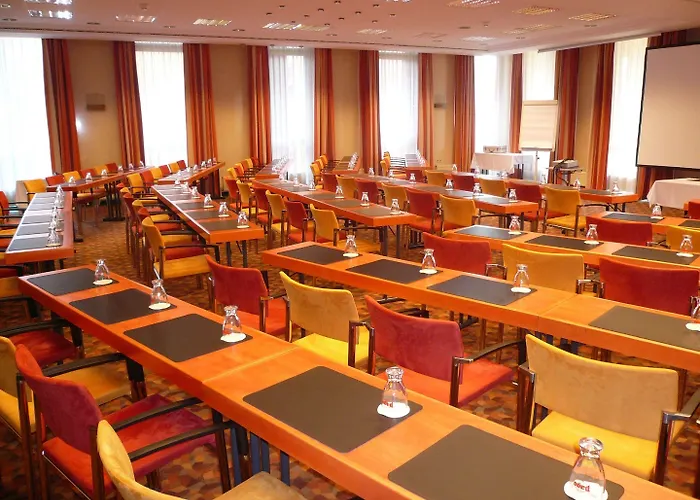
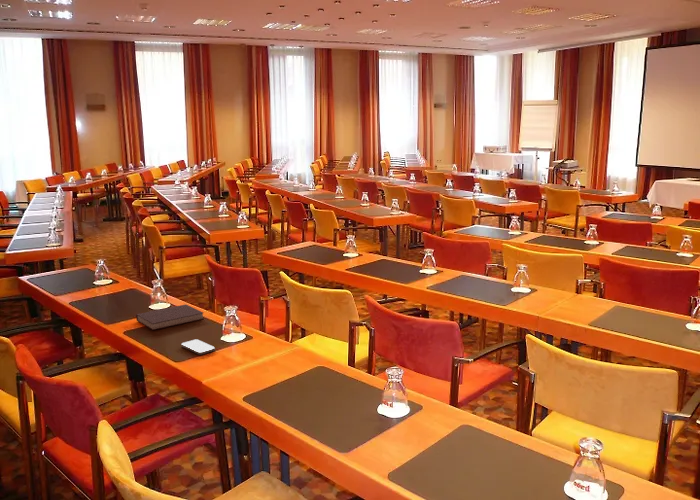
+ smartphone [181,339,216,356]
+ notebook [135,304,205,331]
